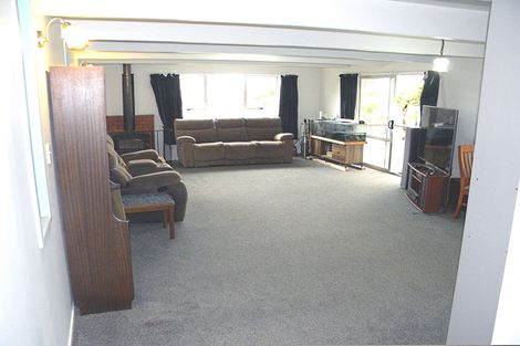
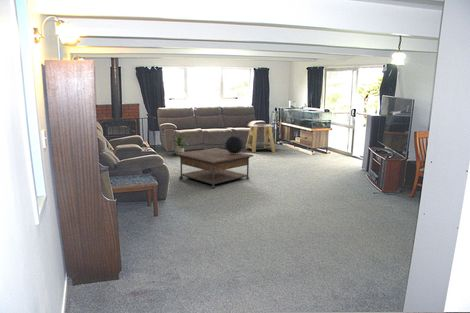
+ house plant [170,132,190,154]
+ coffee table [175,147,255,189]
+ side table [245,123,276,153]
+ decorative globe [224,135,244,154]
